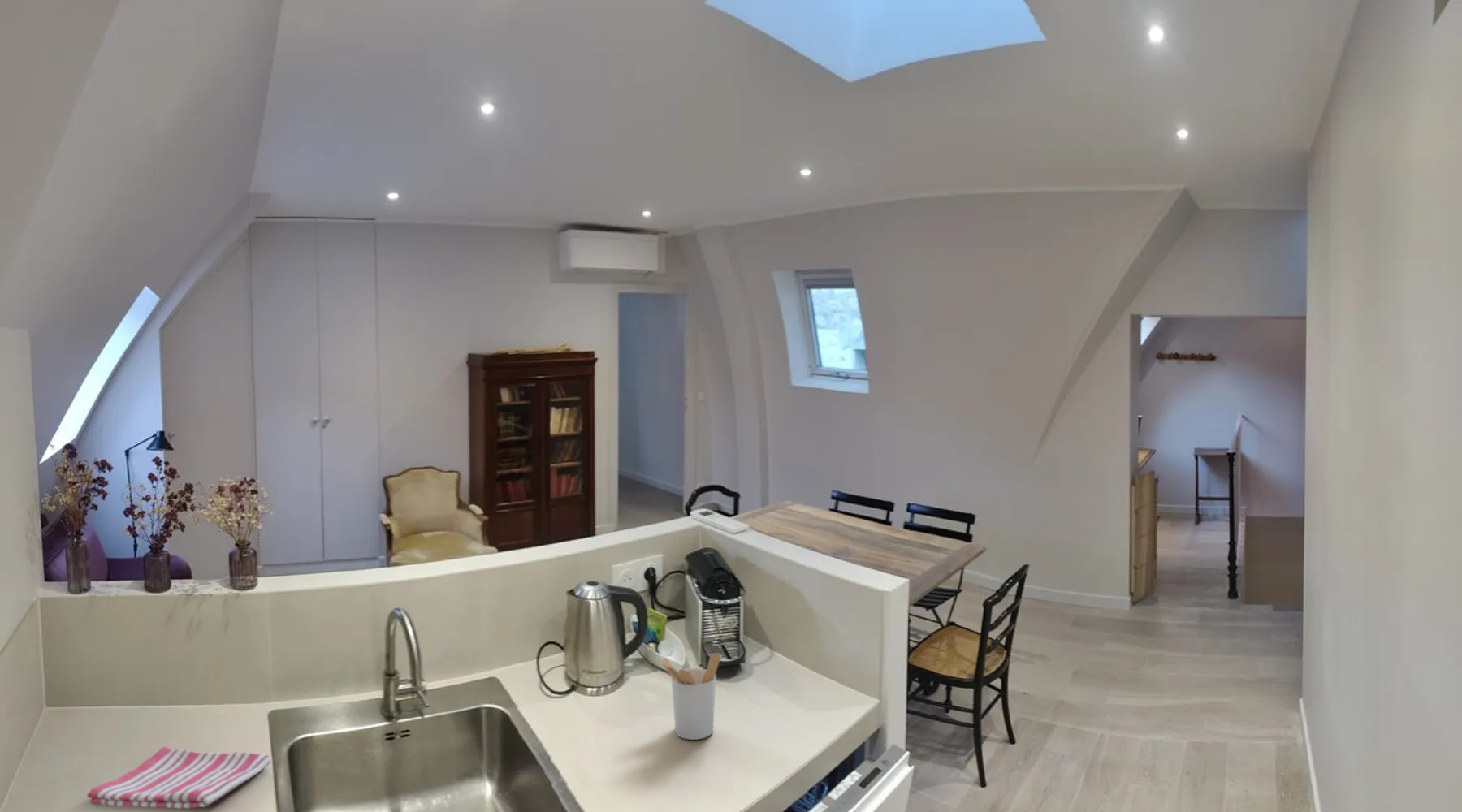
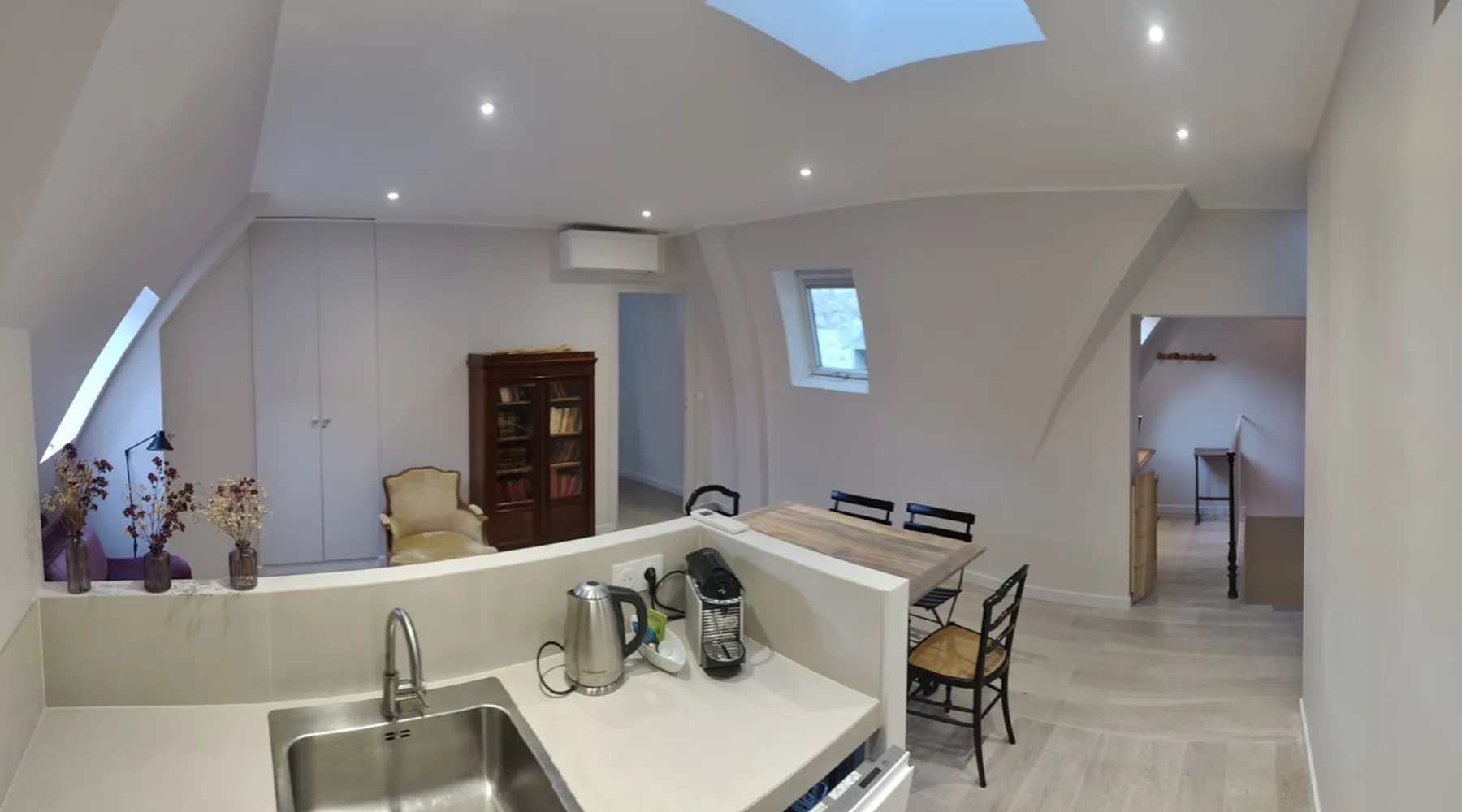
- dish towel [86,745,272,810]
- utensil holder [661,652,721,741]
